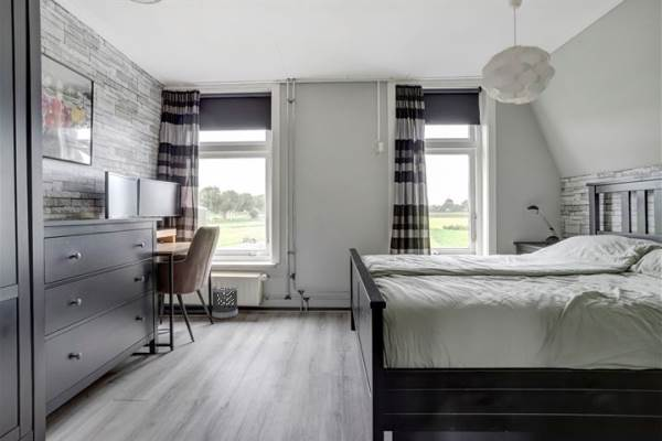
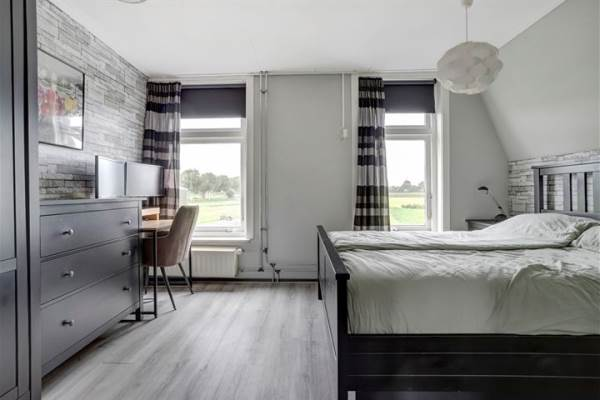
- wastebasket [211,286,239,320]
